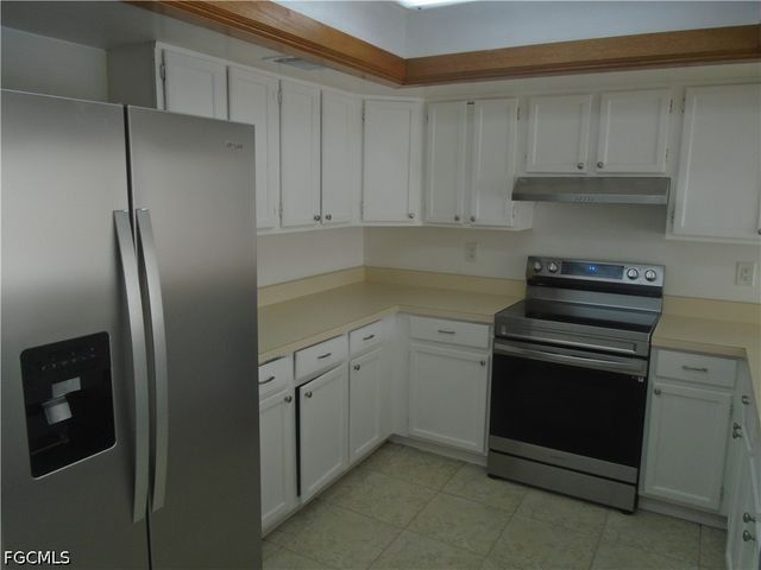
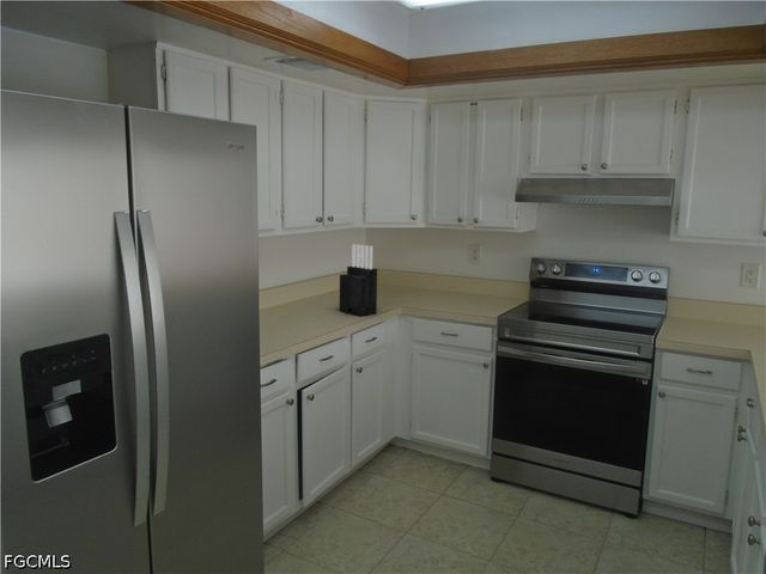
+ knife block [339,243,378,317]
